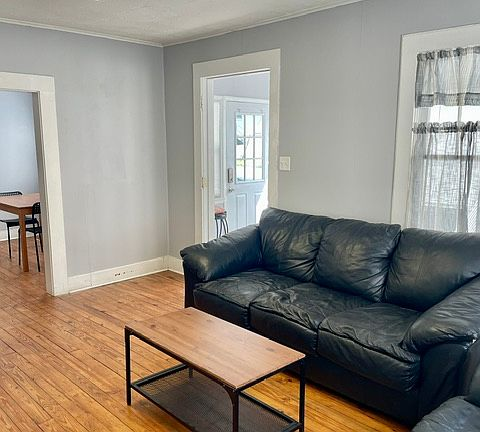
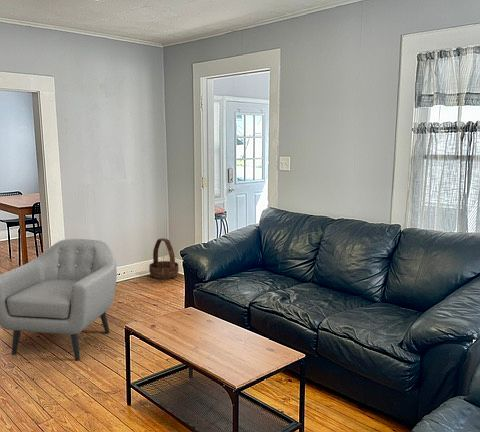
+ basket [148,237,180,280]
+ armchair [0,238,118,361]
